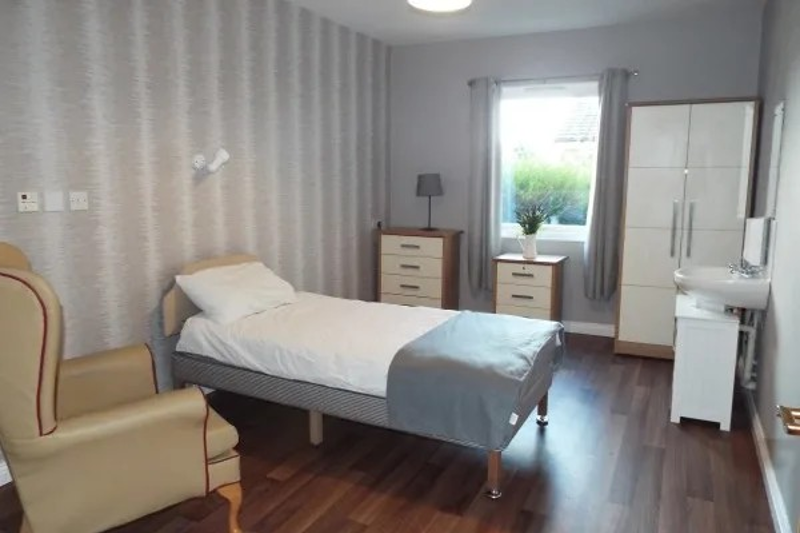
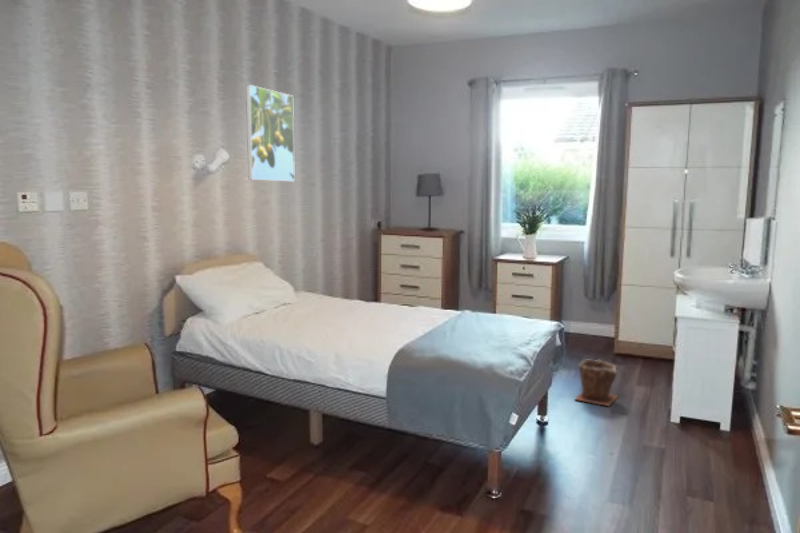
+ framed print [245,84,296,182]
+ plant pot [574,359,619,407]
